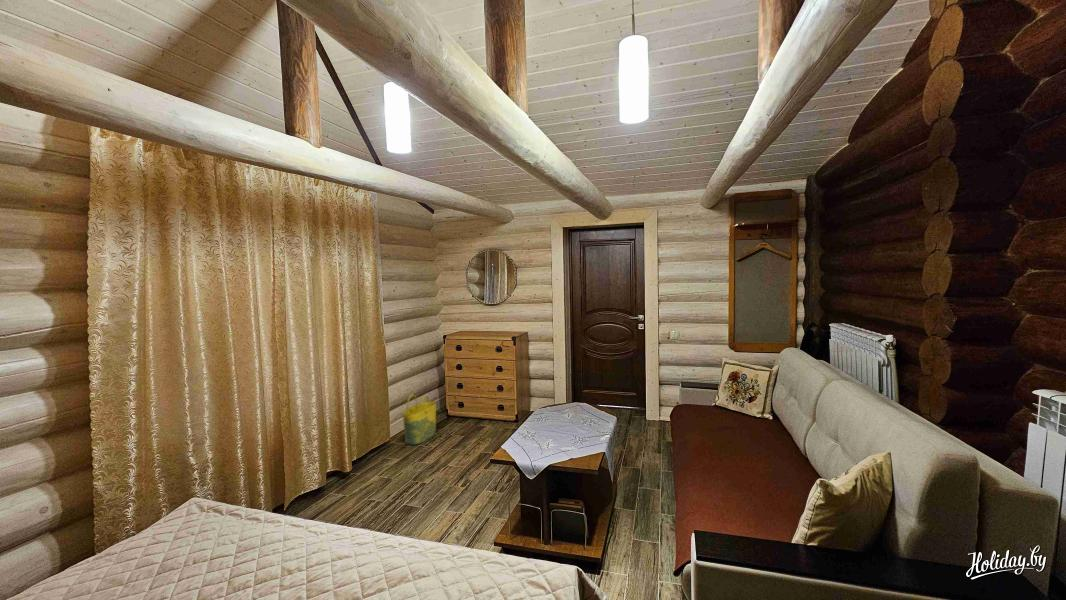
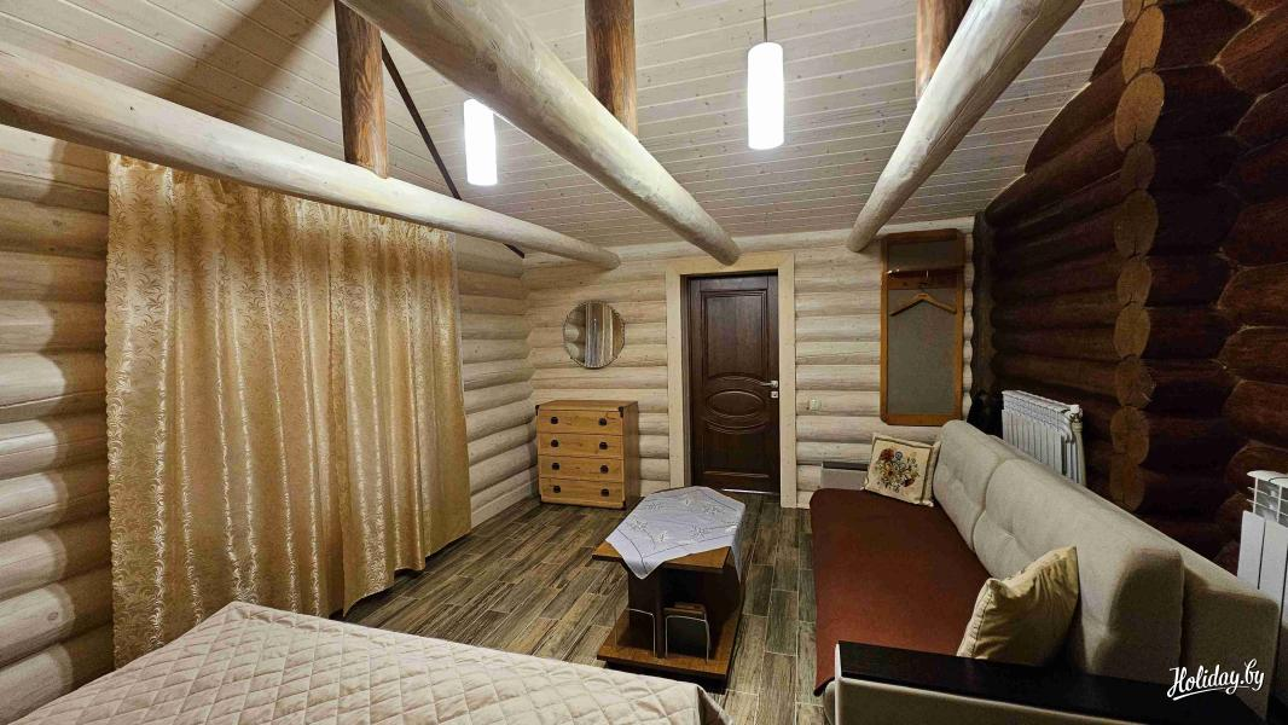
- tote bag [402,393,437,446]
